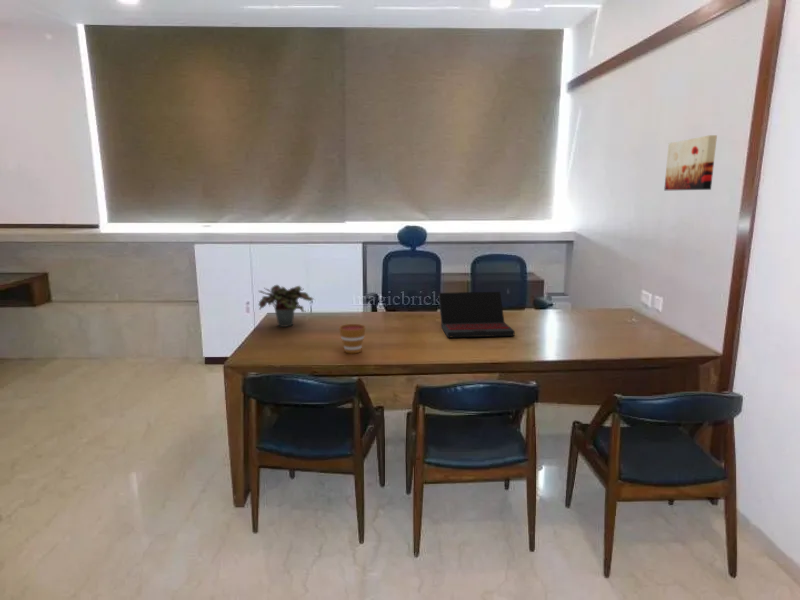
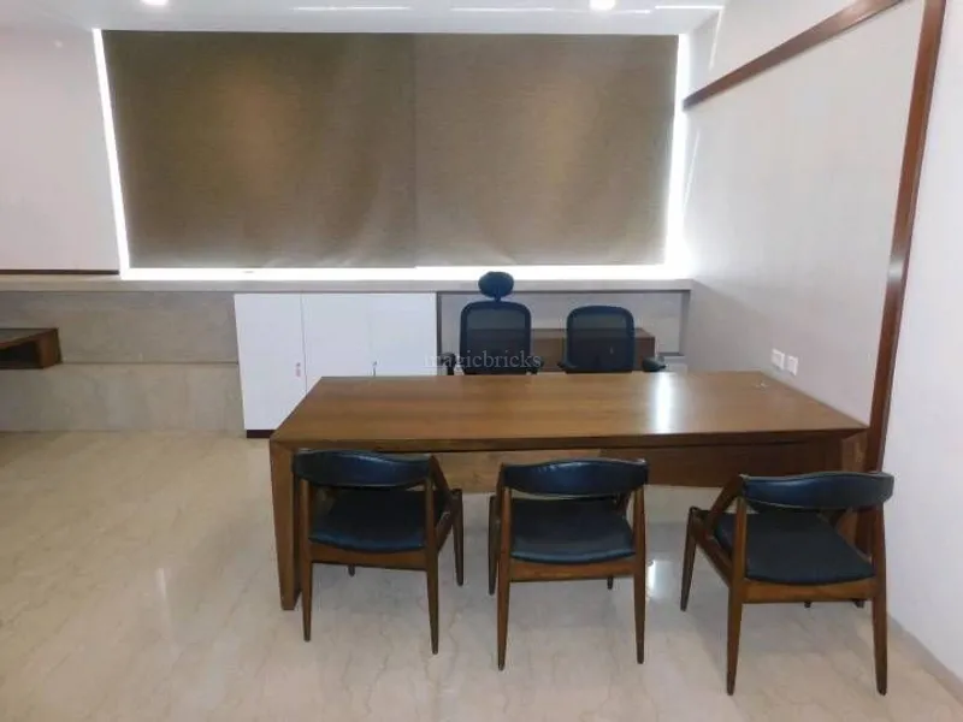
- cup [338,323,367,354]
- wall art [663,134,718,191]
- potted plant [257,284,315,328]
- laptop [438,291,516,339]
